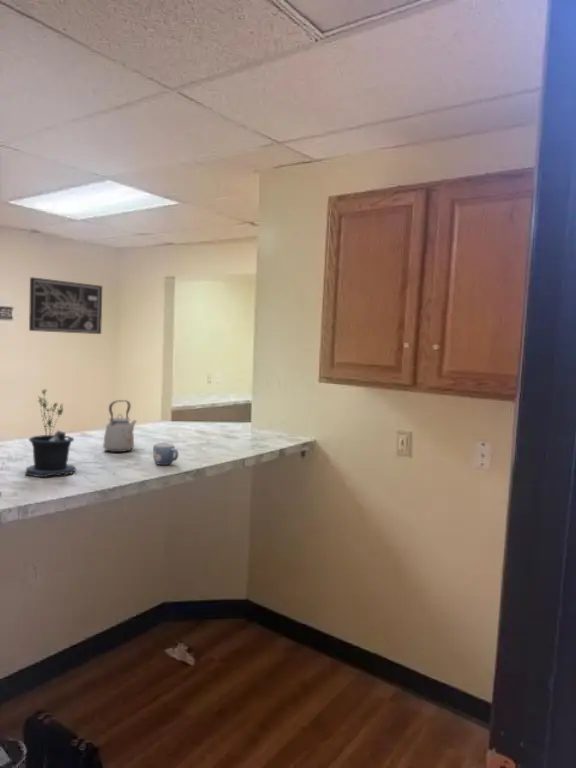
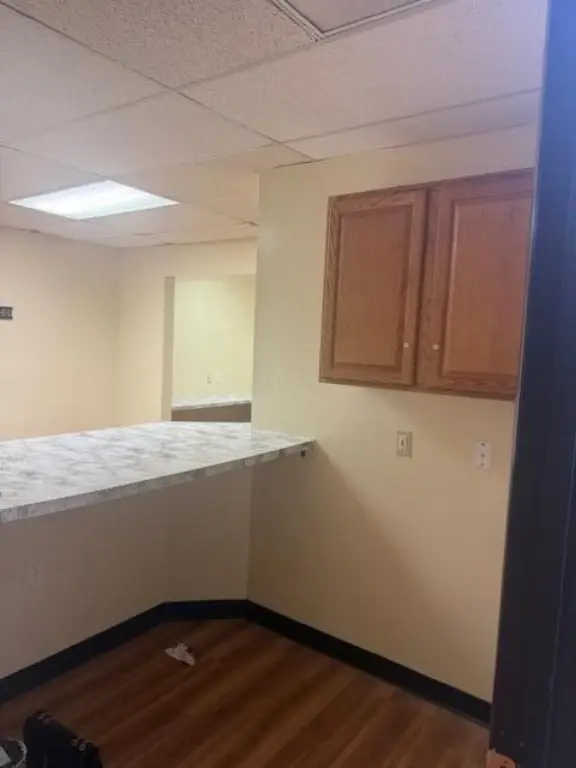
- kettle [102,399,138,453]
- potted plant [24,388,78,479]
- mug [152,442,179,466]
- wall art [28,276,103,335]
